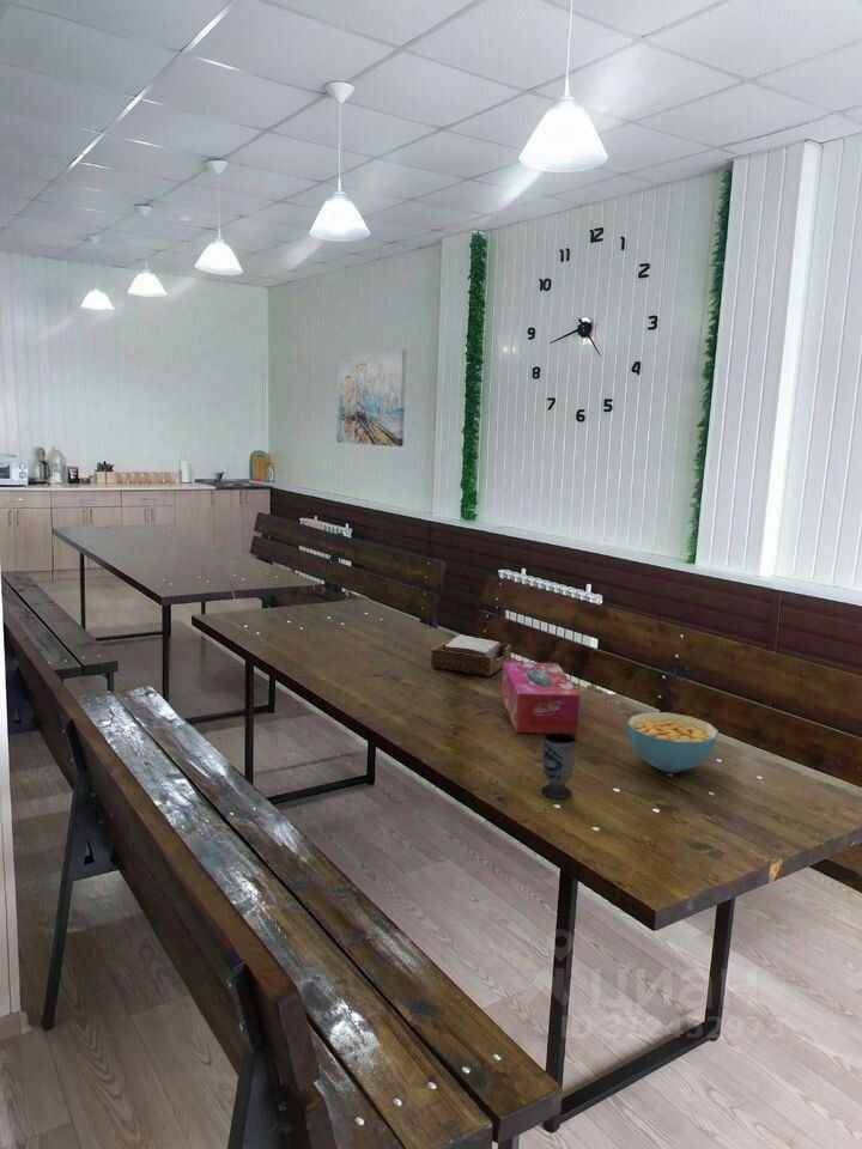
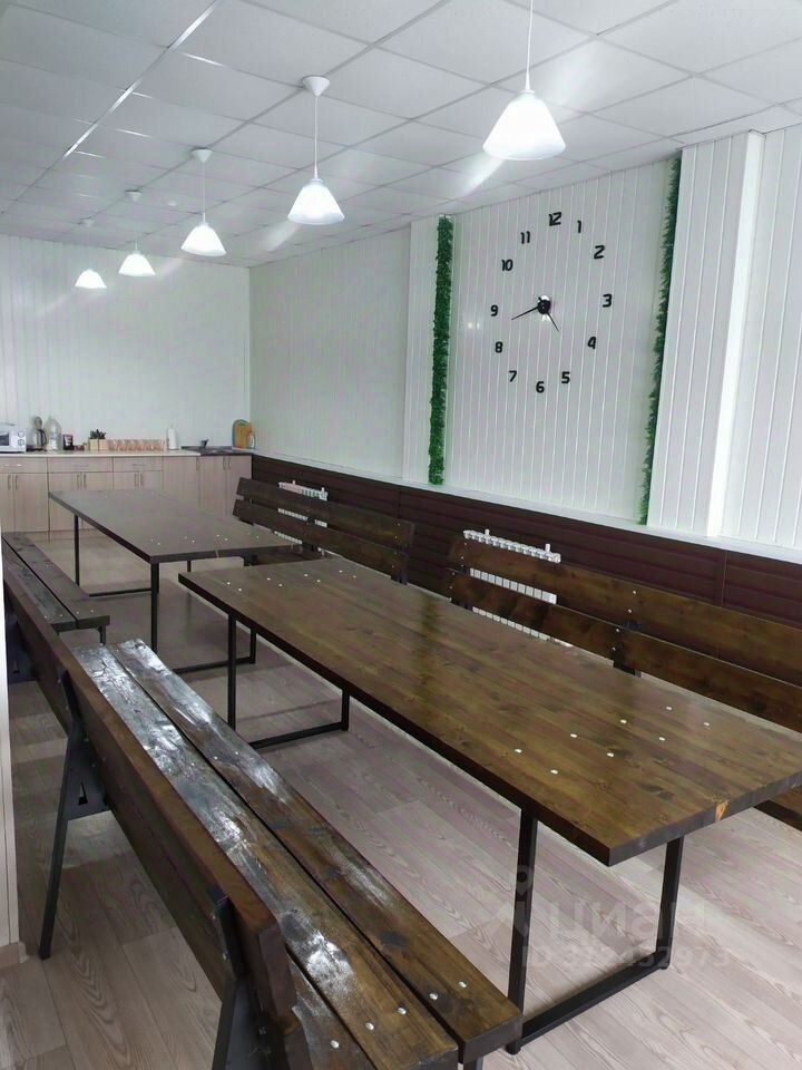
- napkin holder [430,633,512,677]
- cereal bowl [626,711,720,773]
- cup [541,732,577,800]
- tissue box [500,661,581,735]
- wall art [335,348,407,448]
